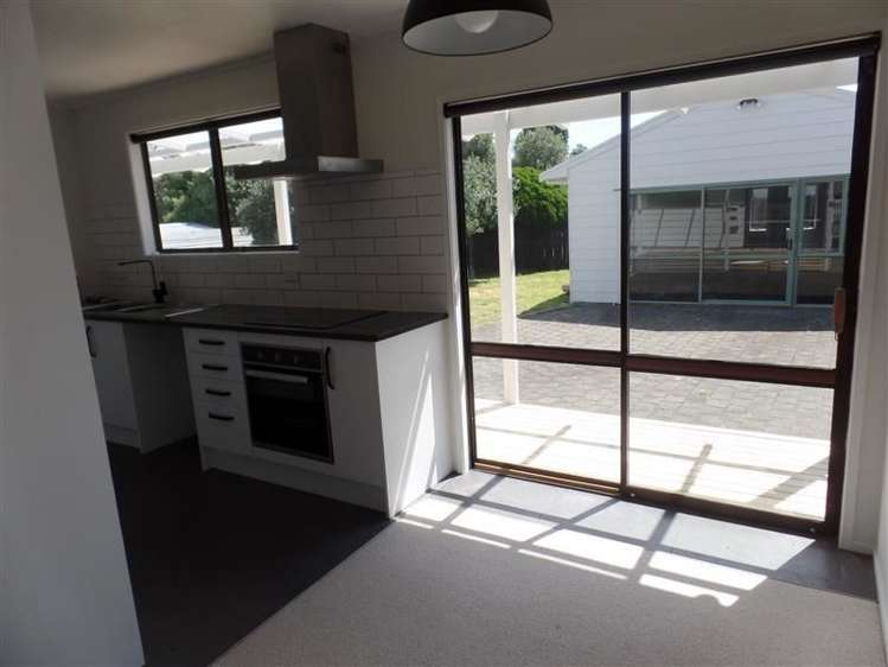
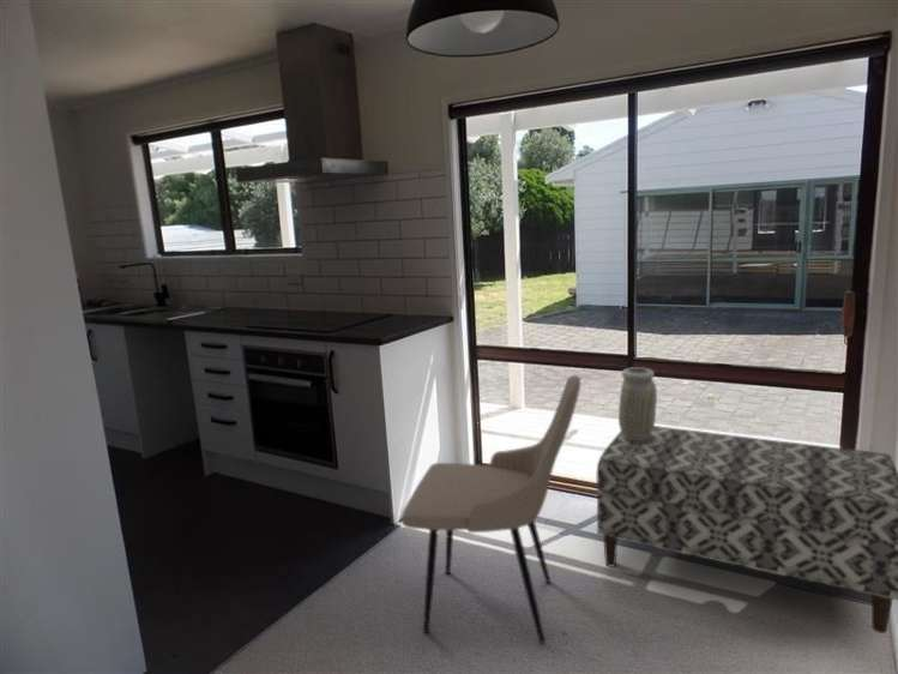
+ bench [596,425,898,634]
+ vase [617,366,658,441]
+ dining chair [400,374,581,644]
